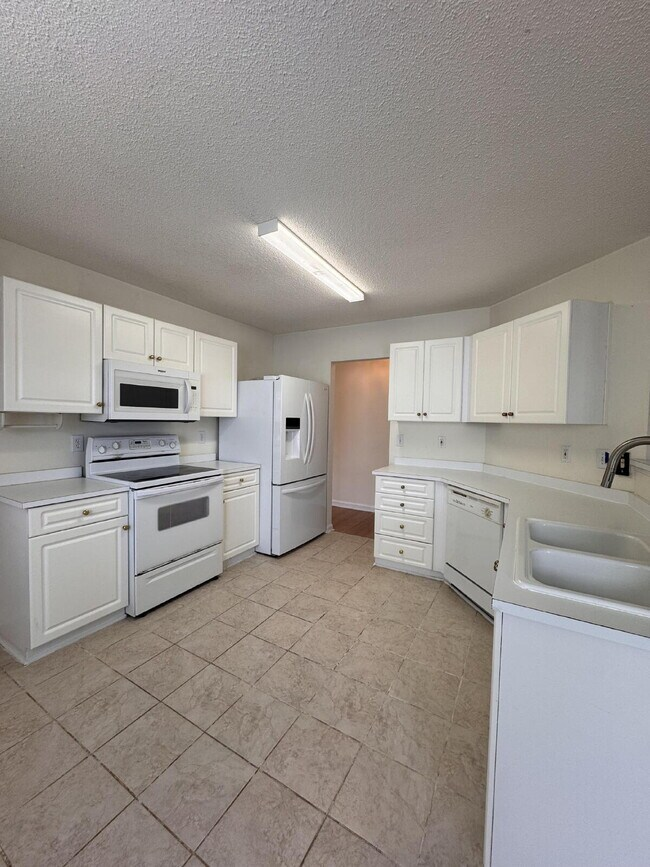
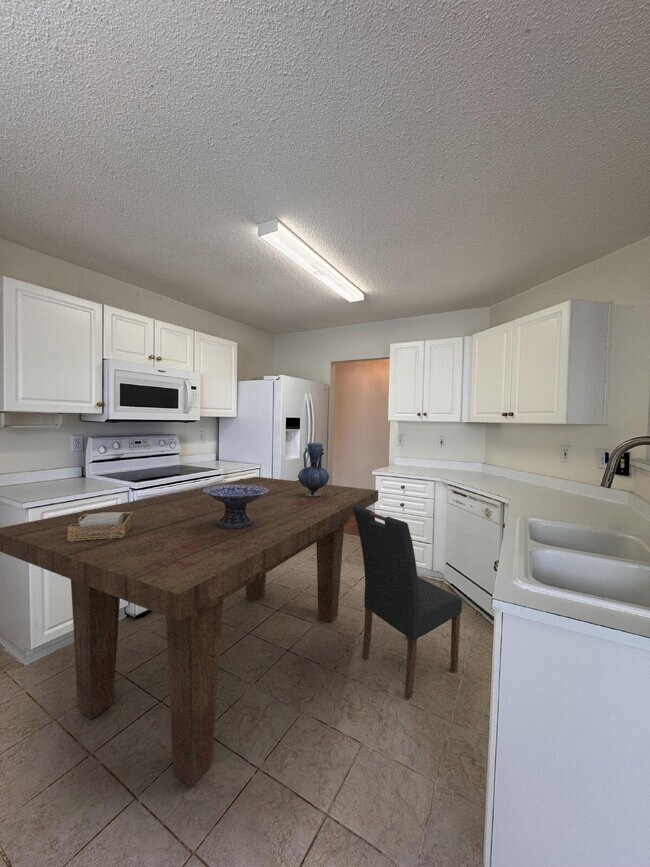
+ napkin holder [67,512,133,542]
+ vase [297,442,330,496]
+ decorative bowl [203,485,269,529]
+ dining chair [353,506,463,700]
+ dining table [0,476,379,788]
